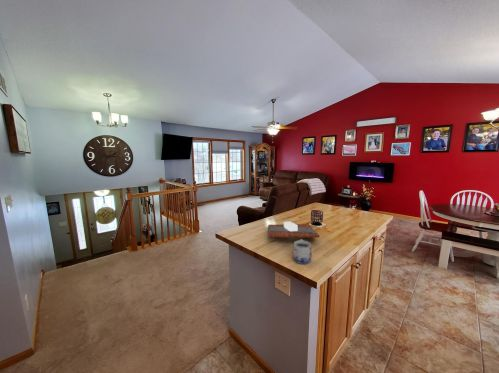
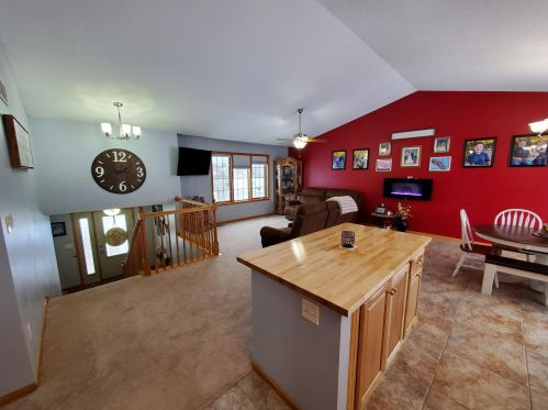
- mug [292,238,312,265]
- cutting board [267,221,320,239]
